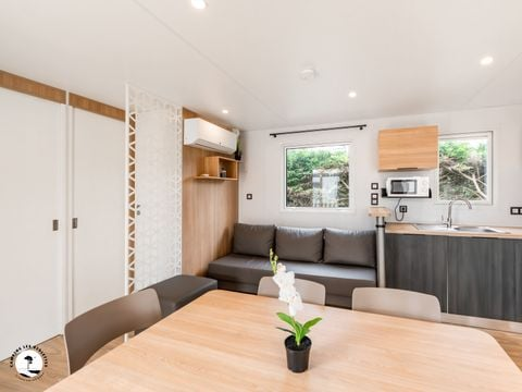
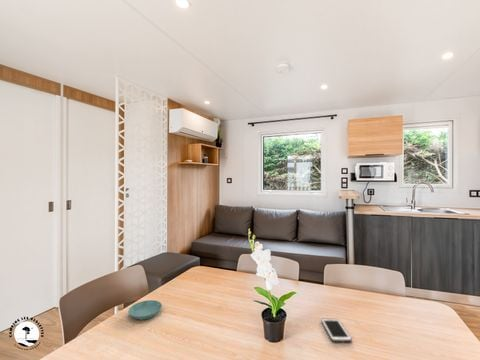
+ cell phone [320,318,353,343]
+ saucer [127,299,163,321]
